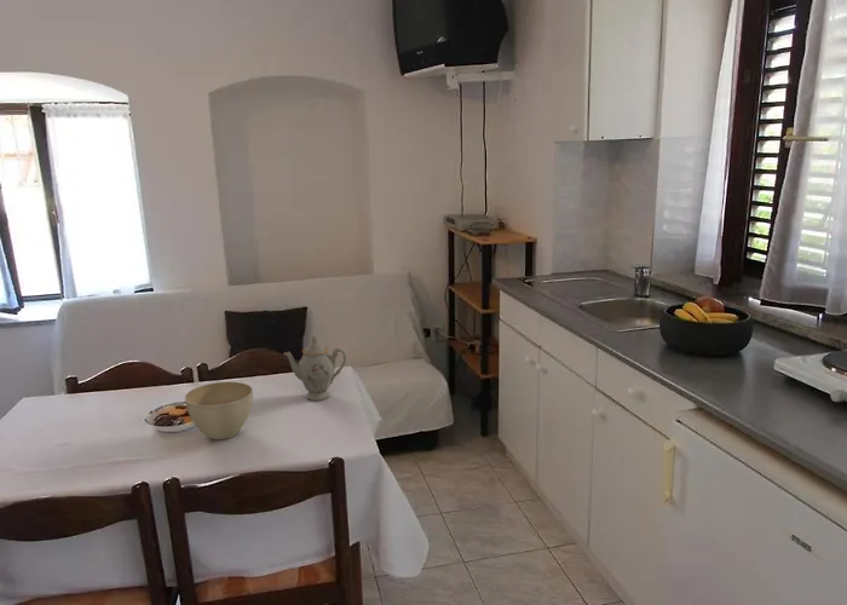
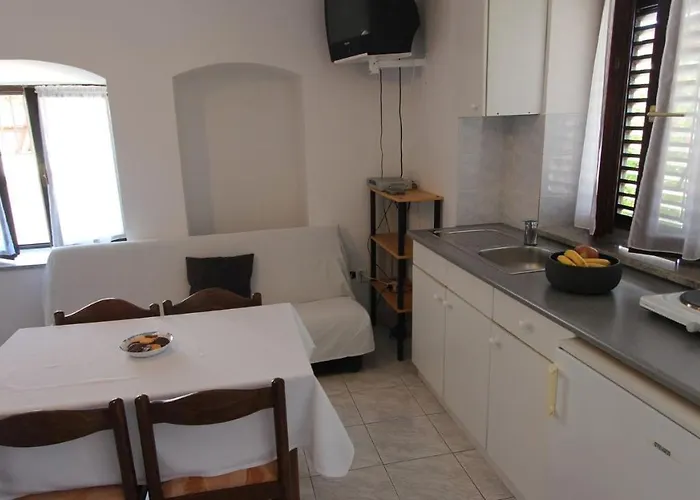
- chinaware [282,334,347,402]
- flower pot [184,380,254,440]
